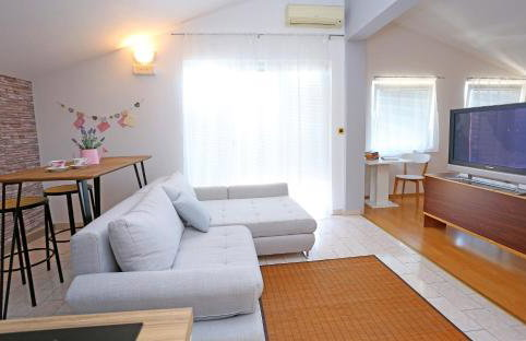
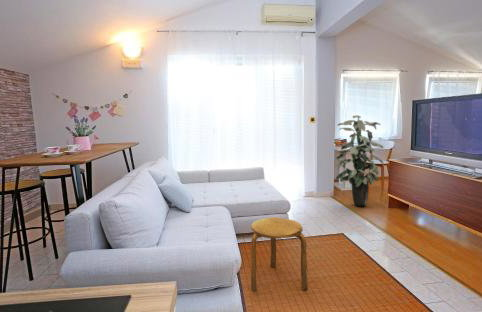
+ indoor plant [334,114,385,207]
+ stool [250,216,309,292]
